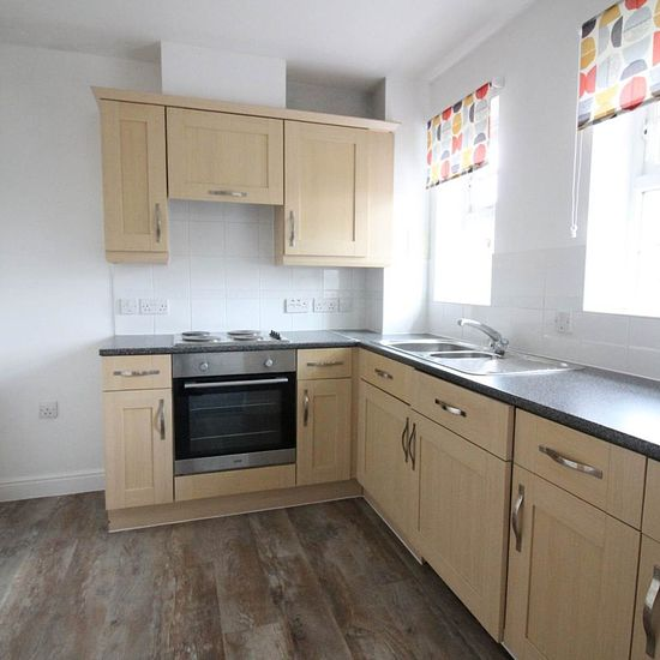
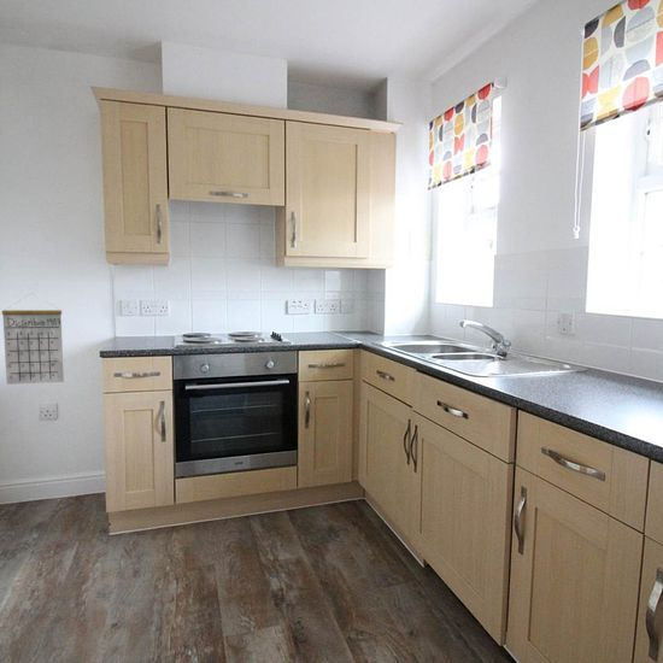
+ calendar [1,292,65,386]
